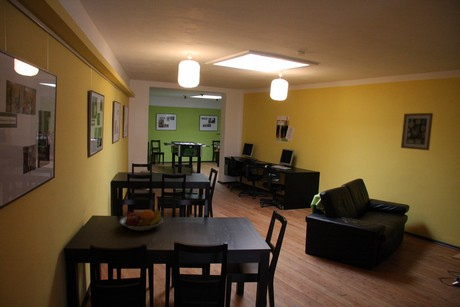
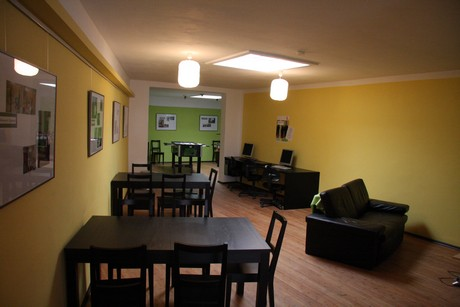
- fruit bowl [119,208,164,232]
- wall art [400,112,434,151]
